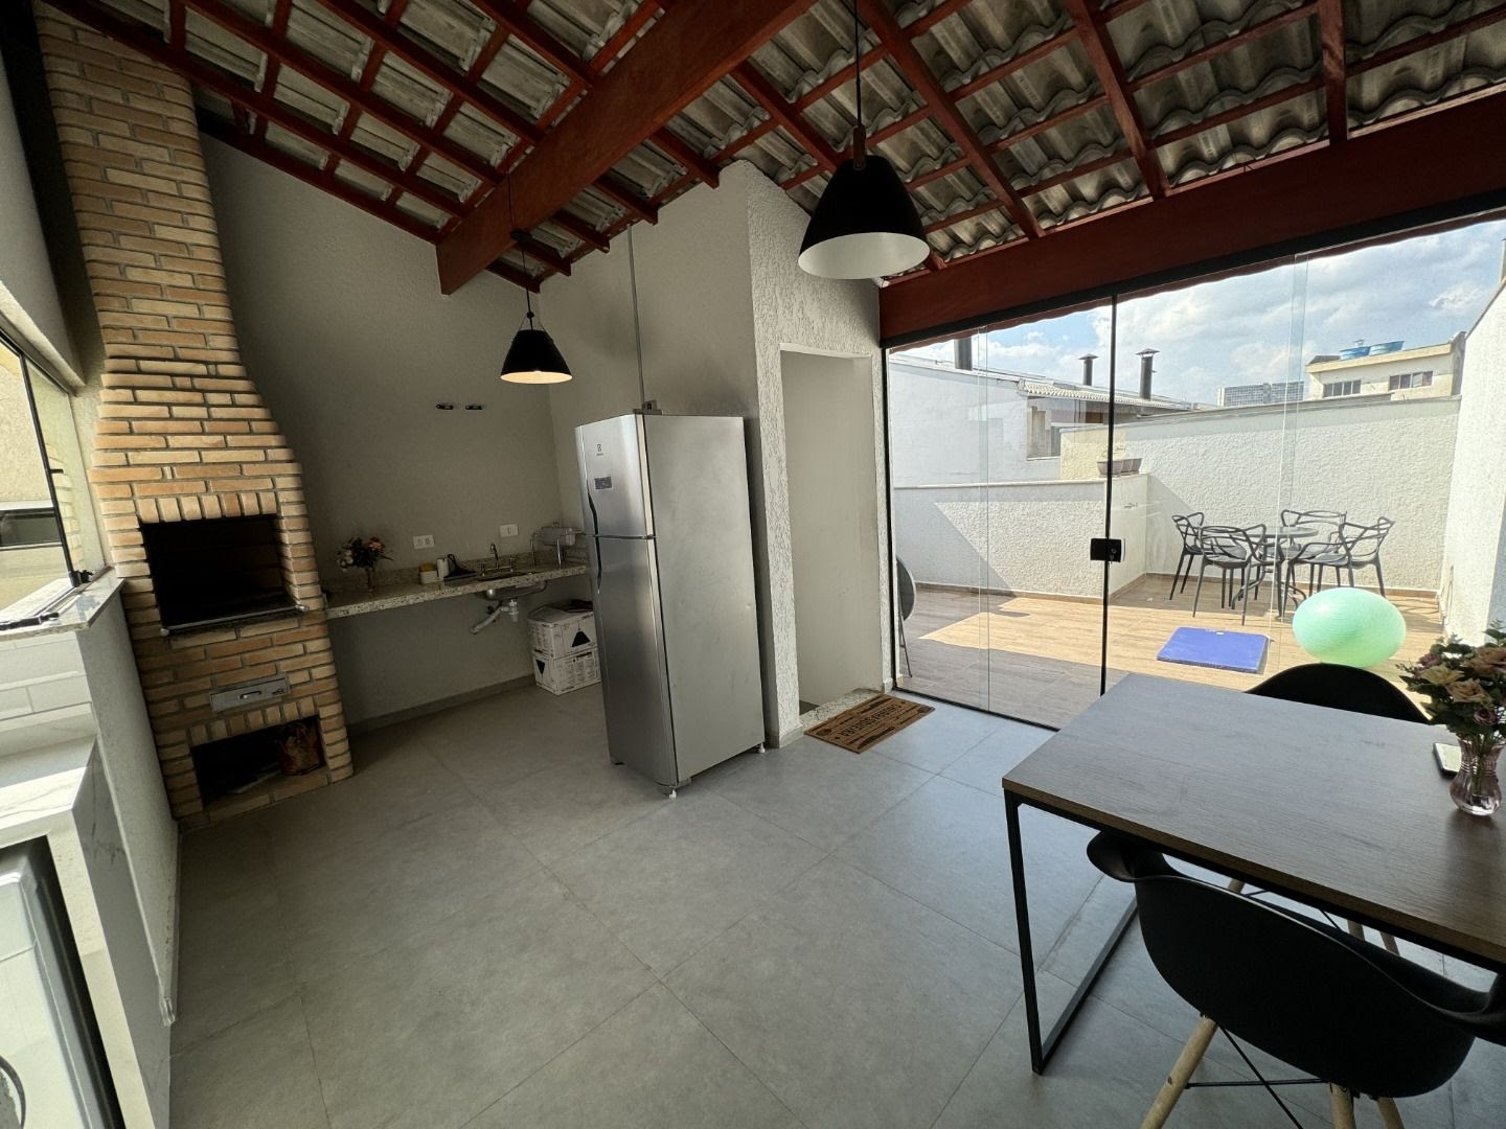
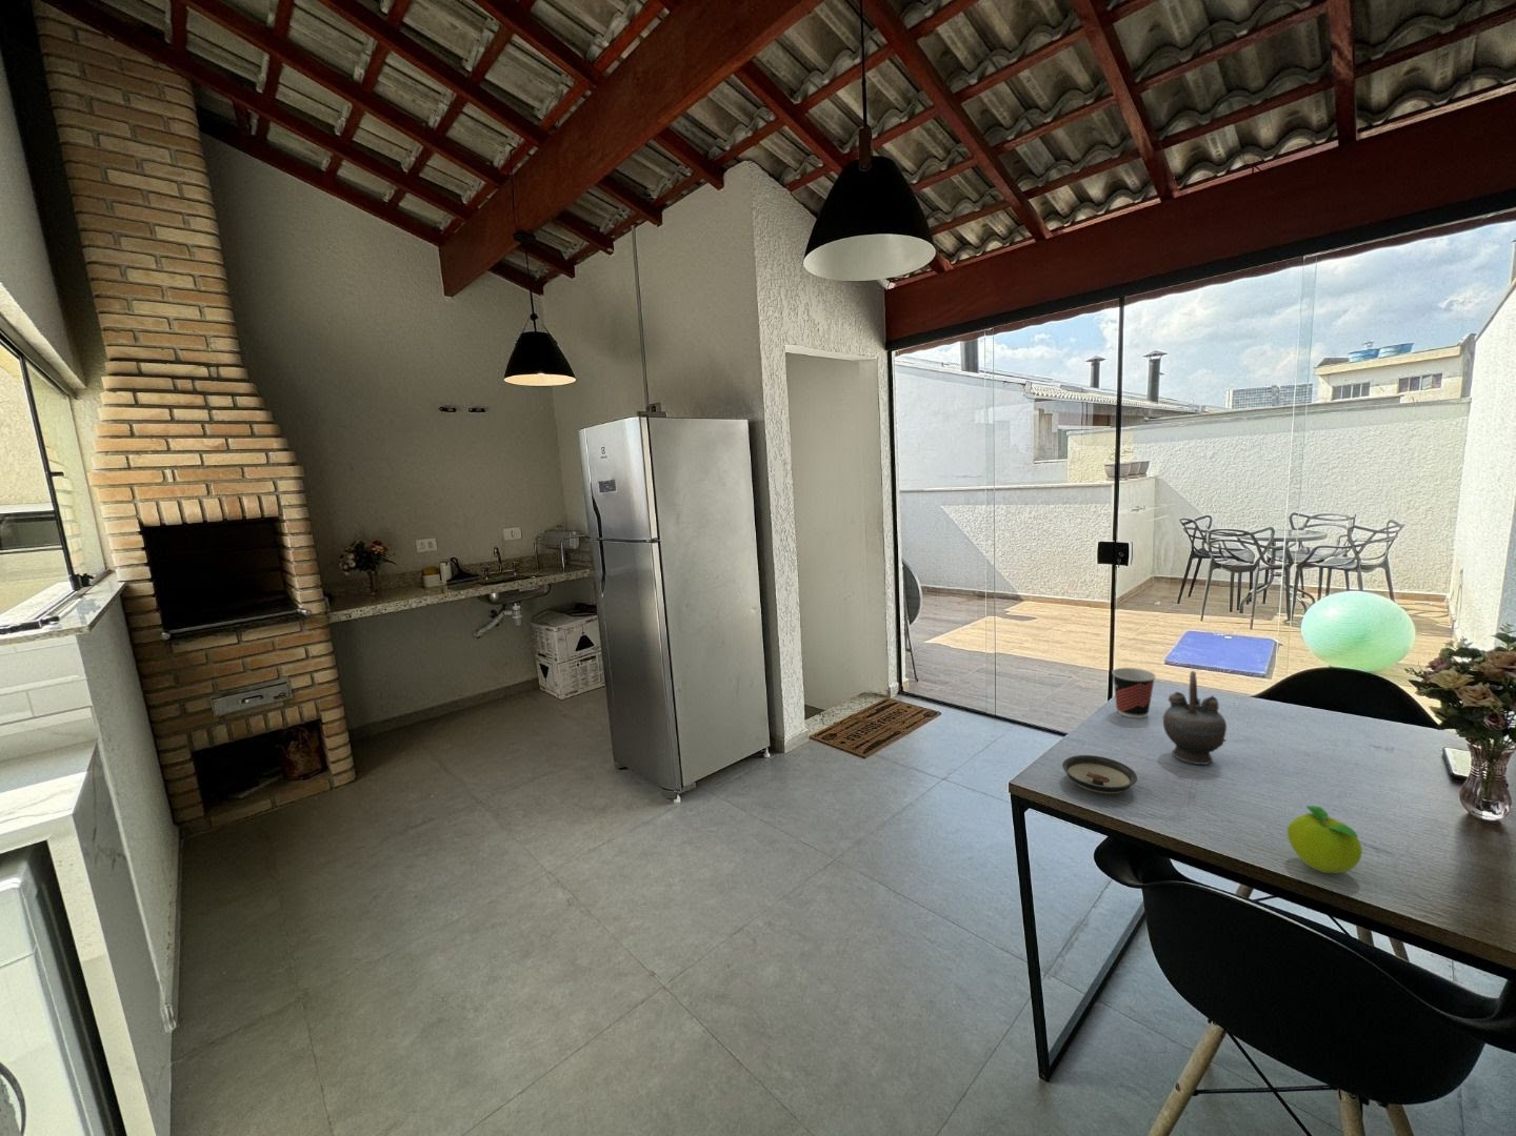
+ saucer [1061,754,1138,795]
+ cup [1110,667,1157,720]
+ fruit [1287,804,1363,875]
+ teapot [1163,671,1227,766]
